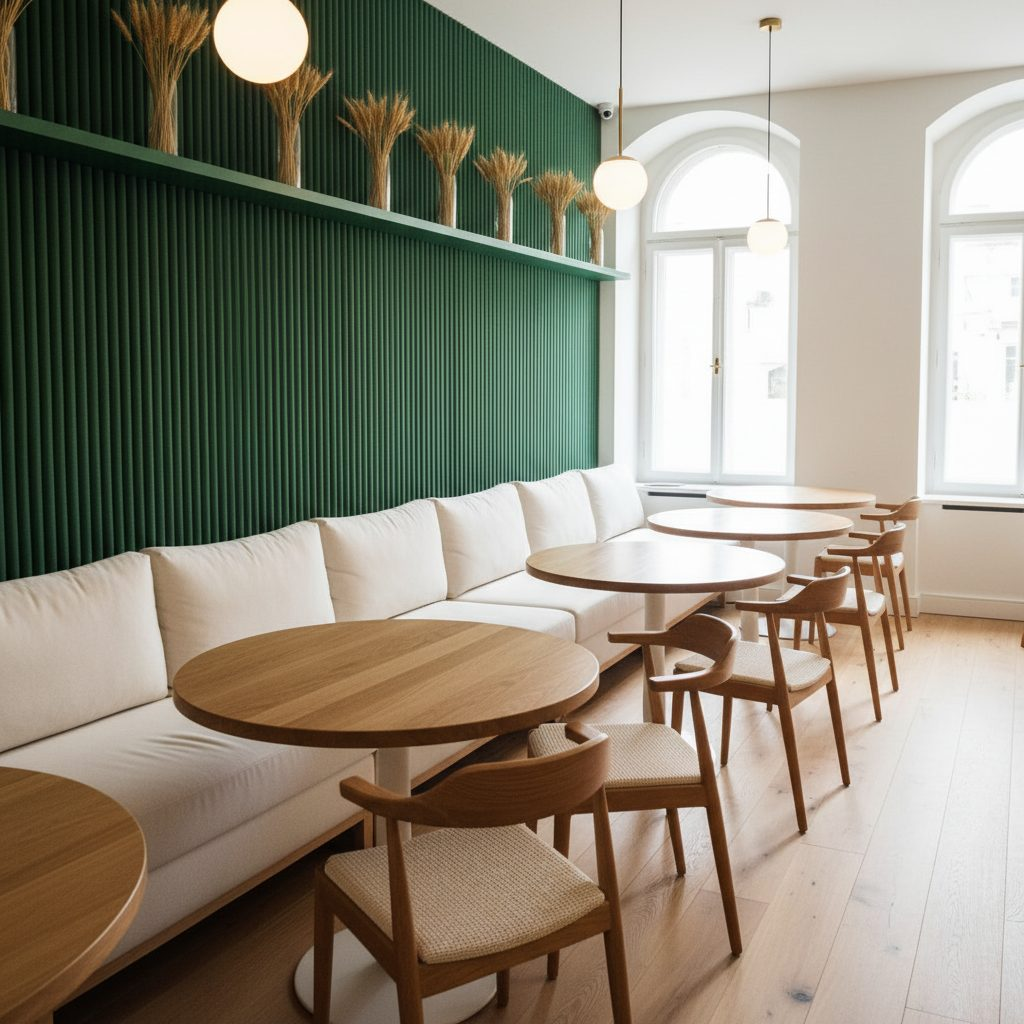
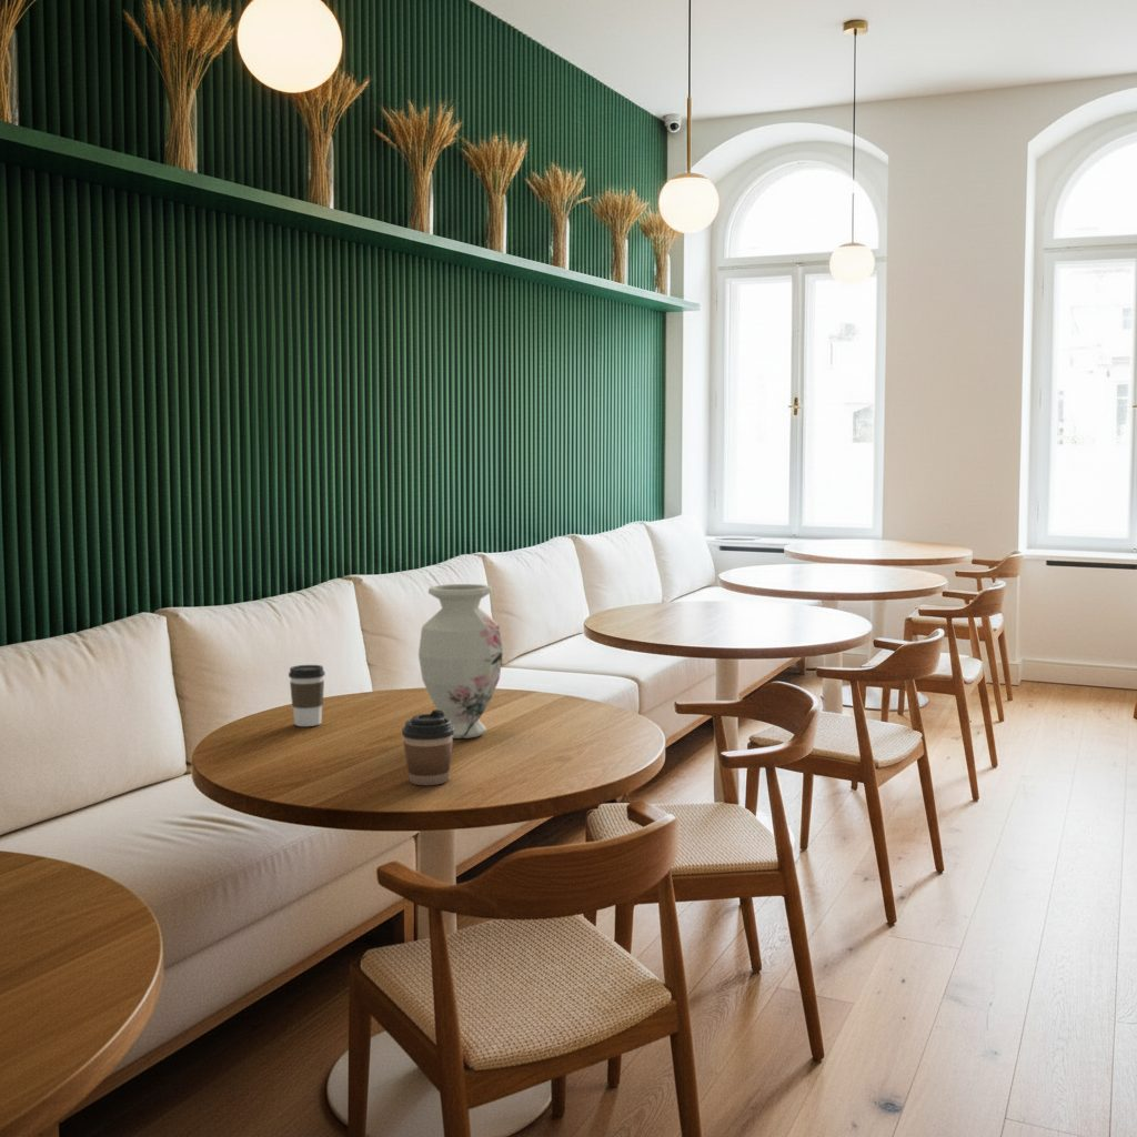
+ vase [417,583,504,739]
+ coffee cup [401,708,454,786]
+ coffee cup [288,664,326,727]
